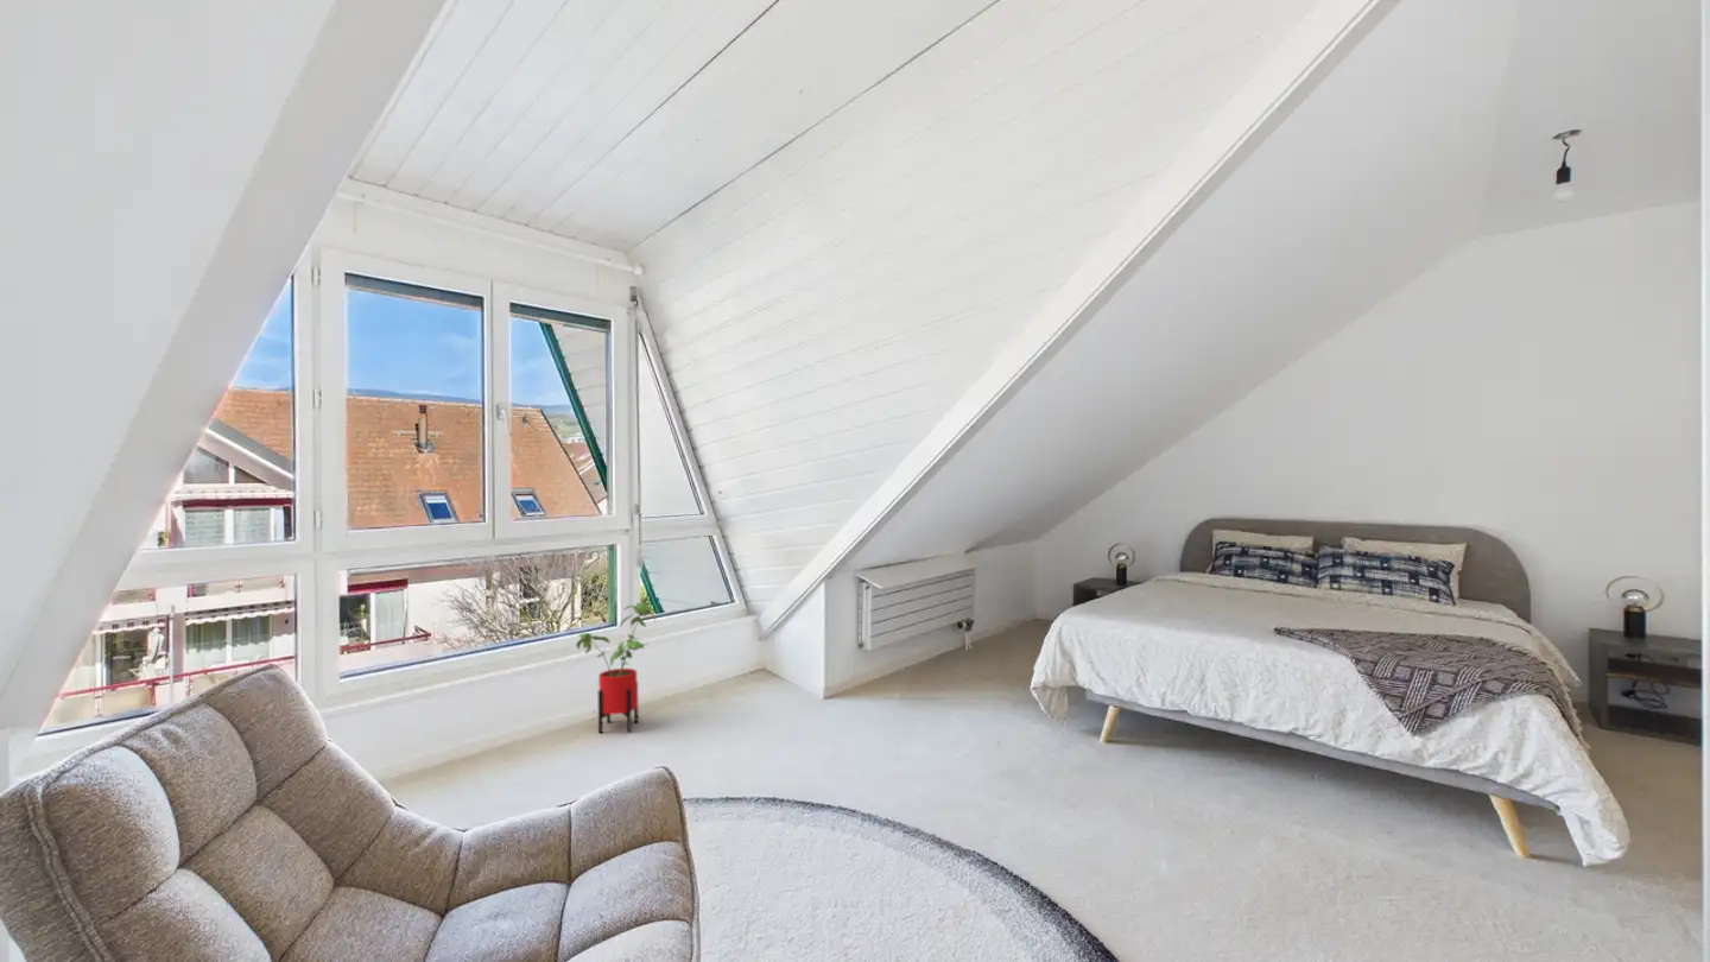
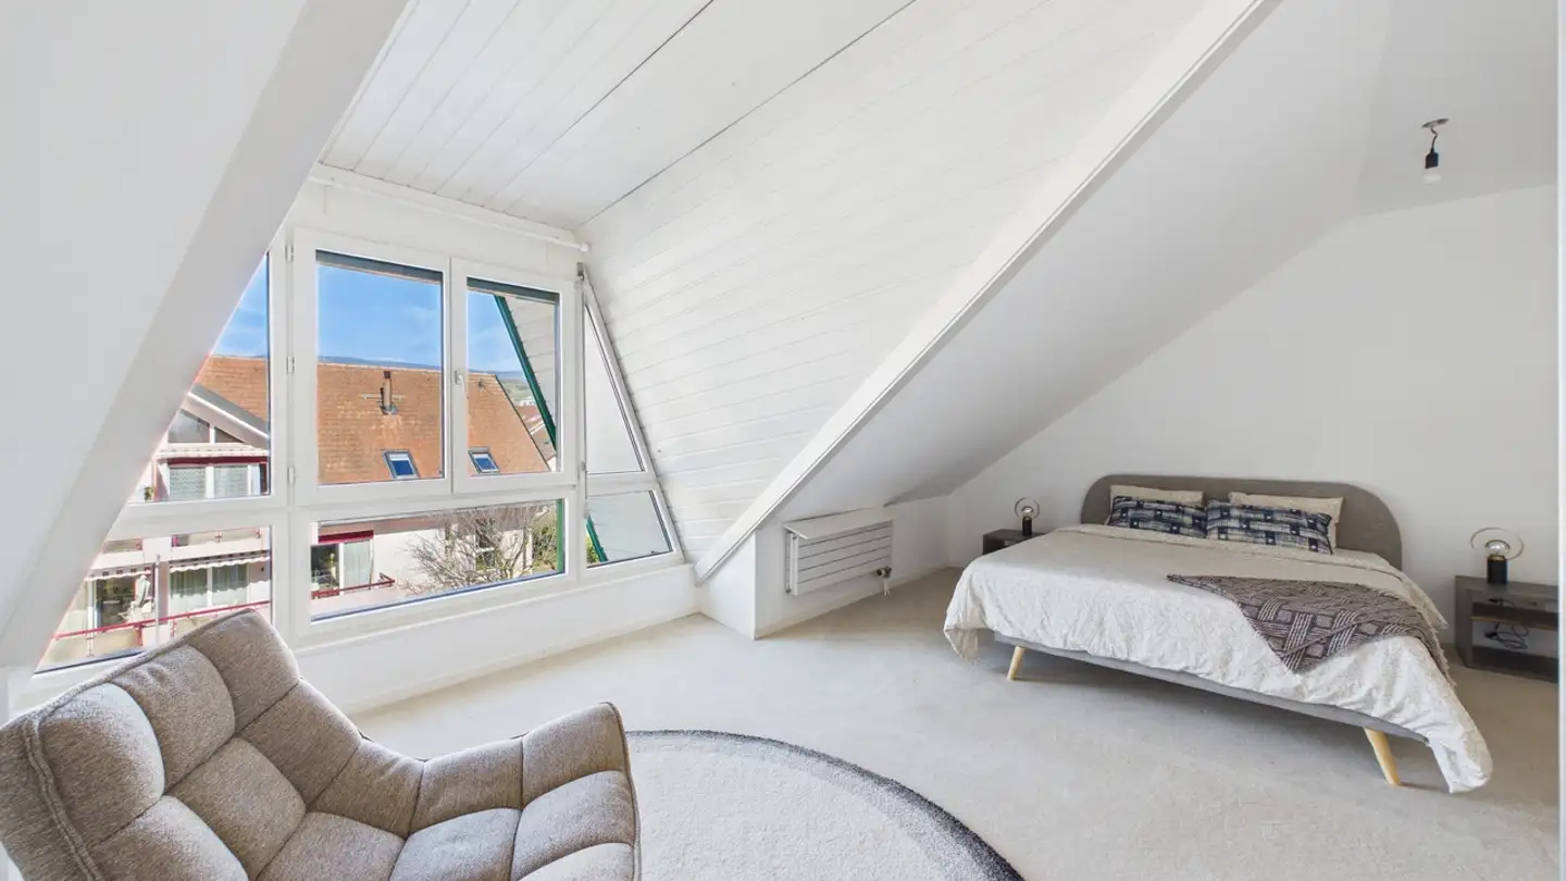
- house plant [575,601,657,734]
